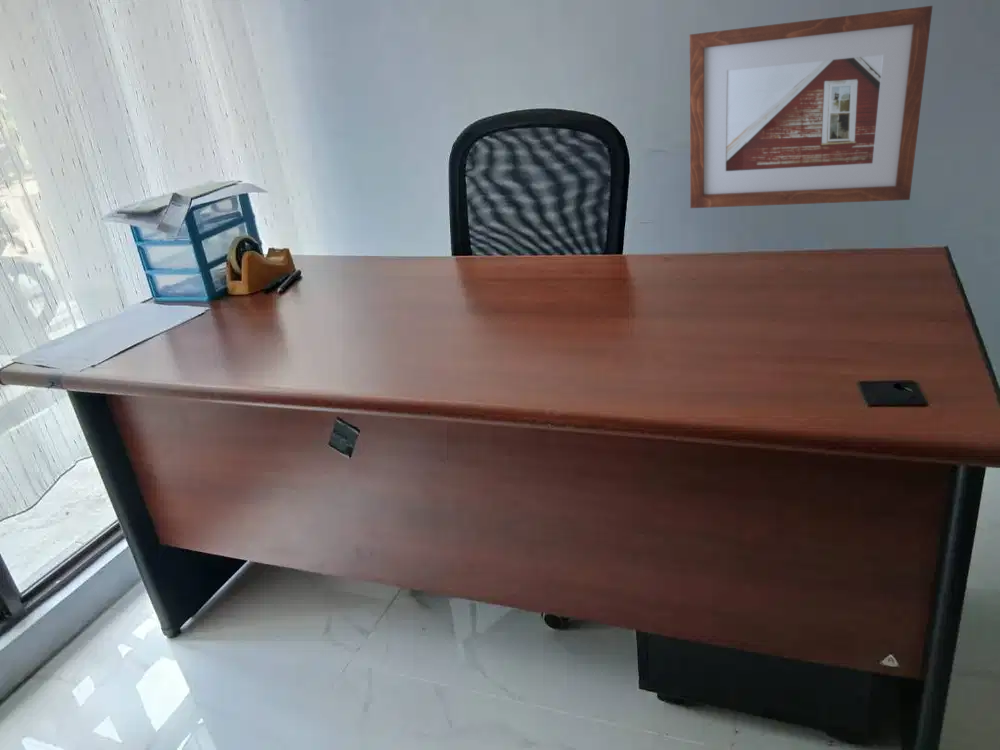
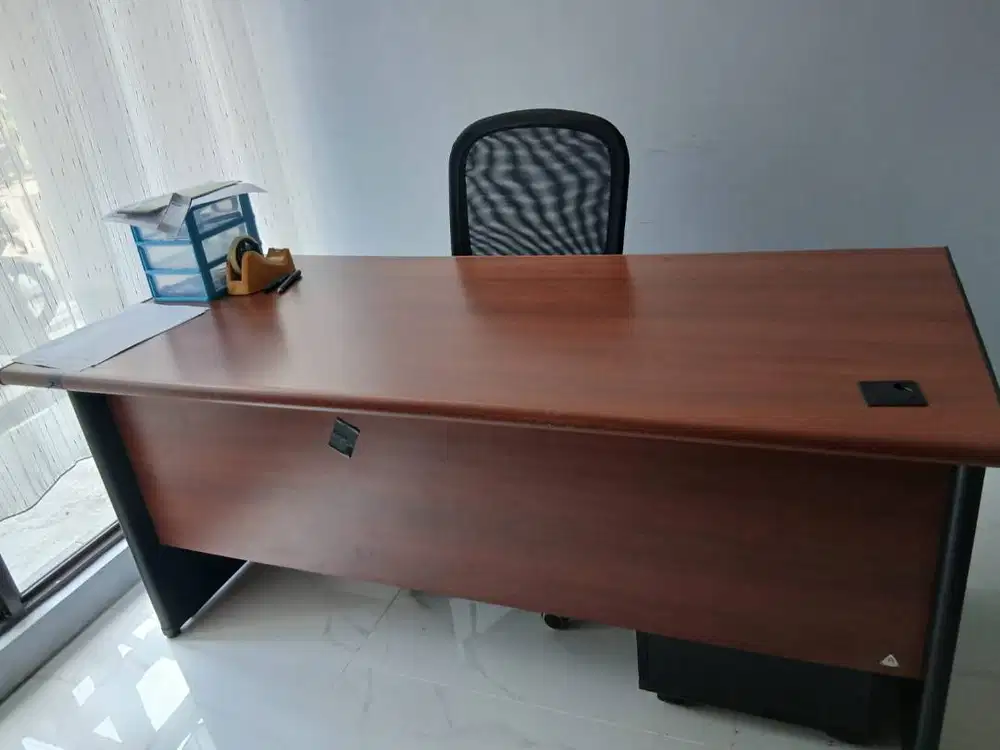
- picture frame [688,5,934,209]
